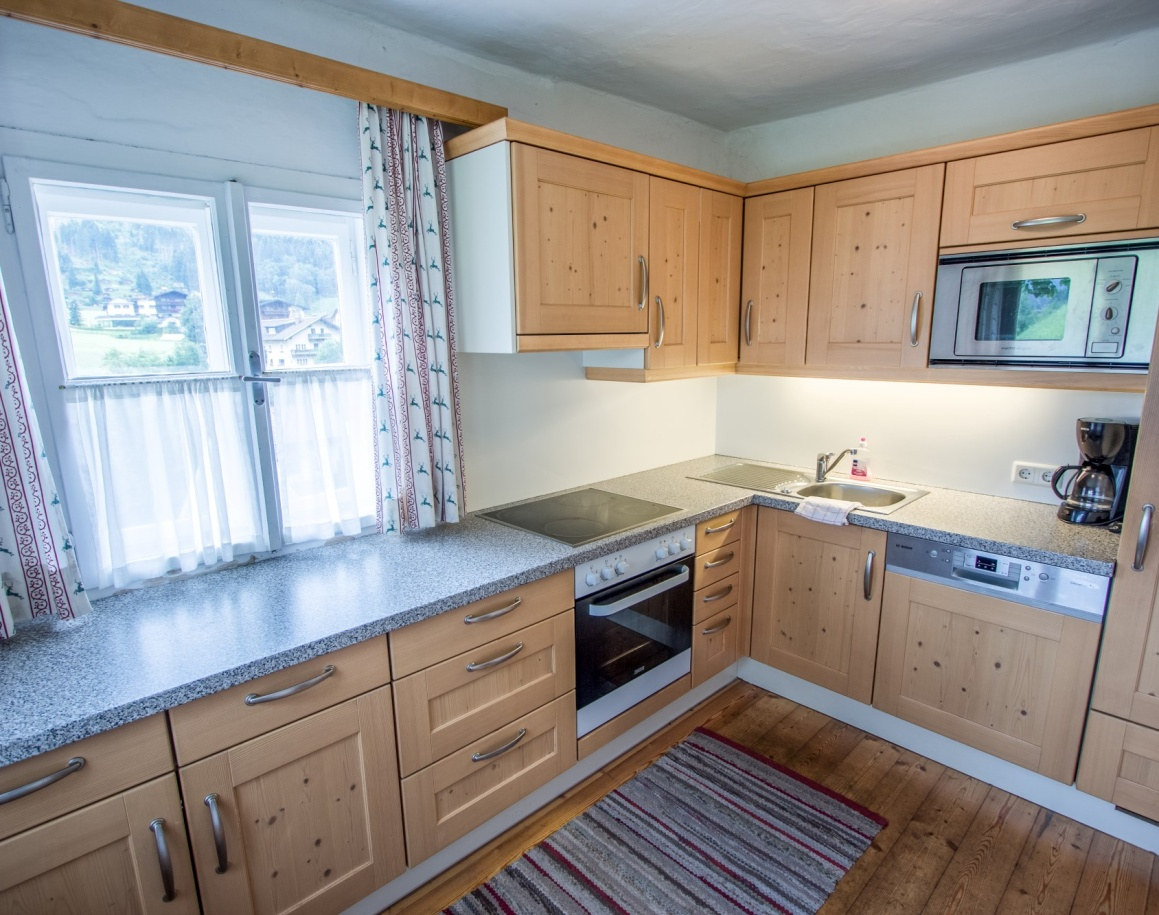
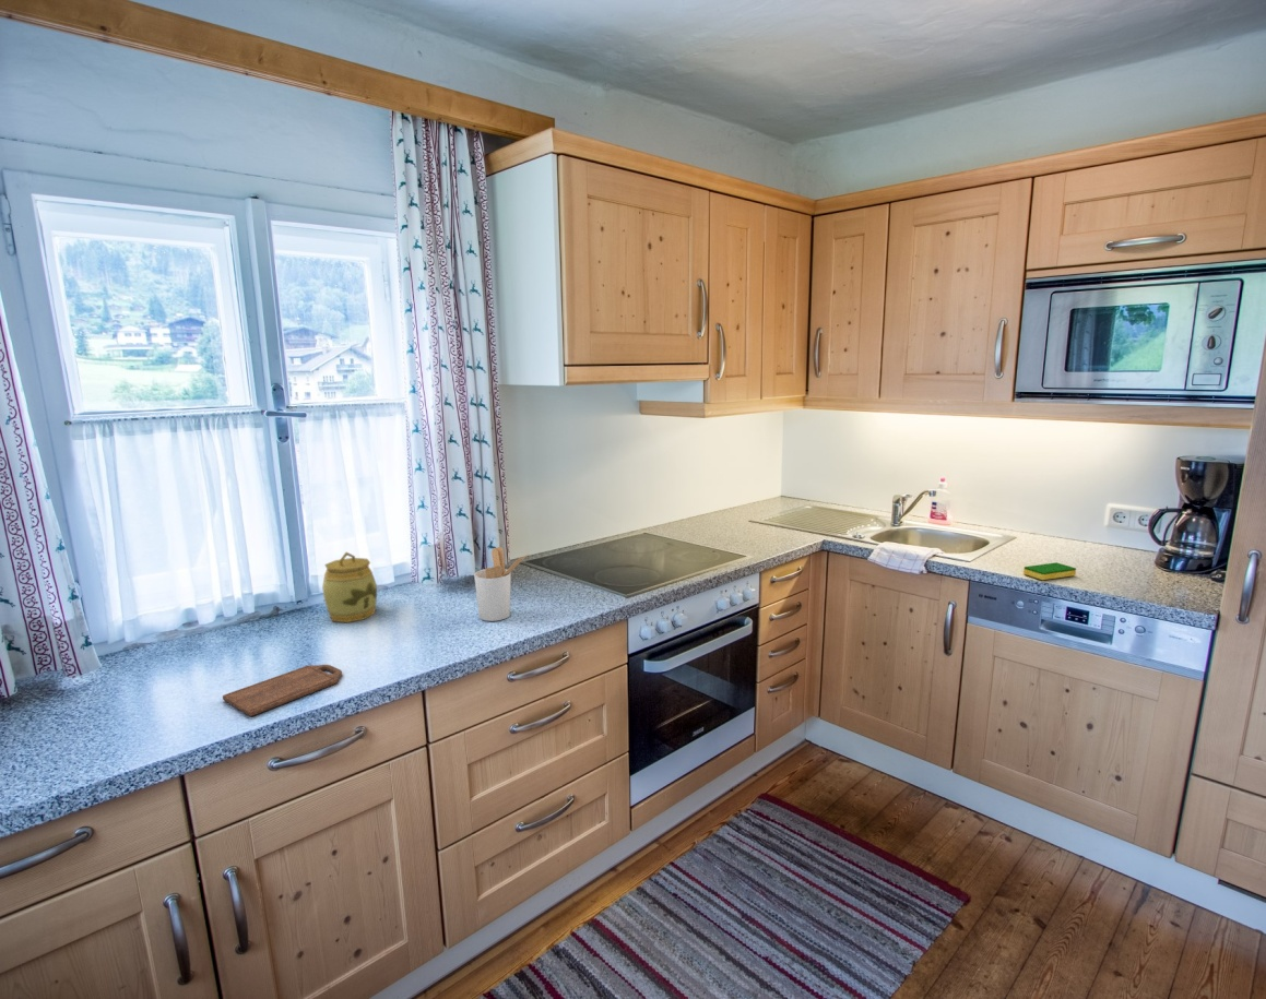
+ jar [321,551,378,623]
+ cutting board [222,664,343,717]
+ utensil holder [473,546,530,622]
+ dish sponge [1022,561,1077,581]
